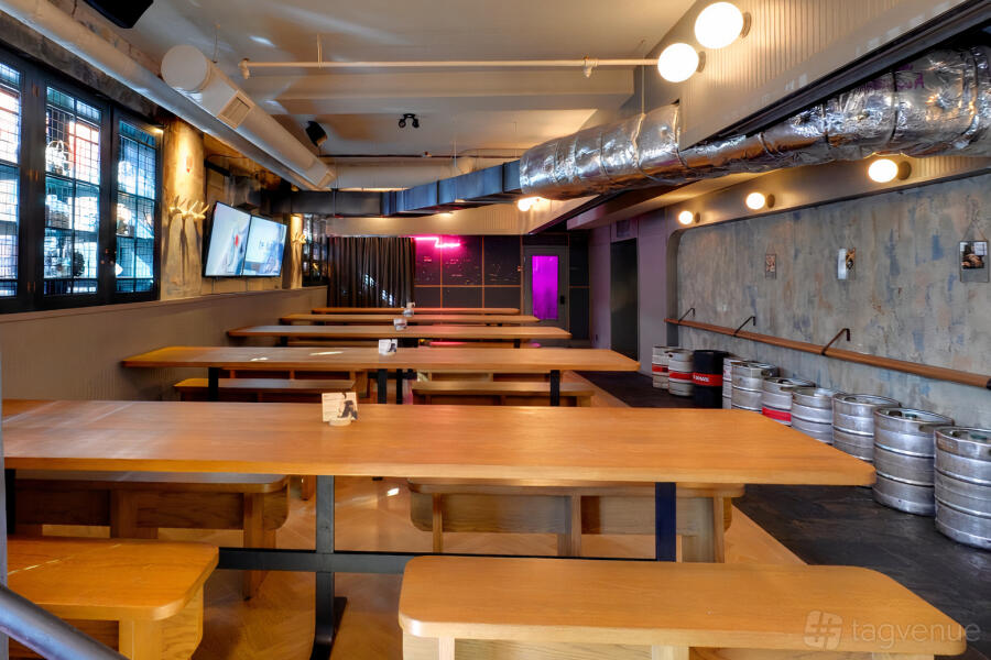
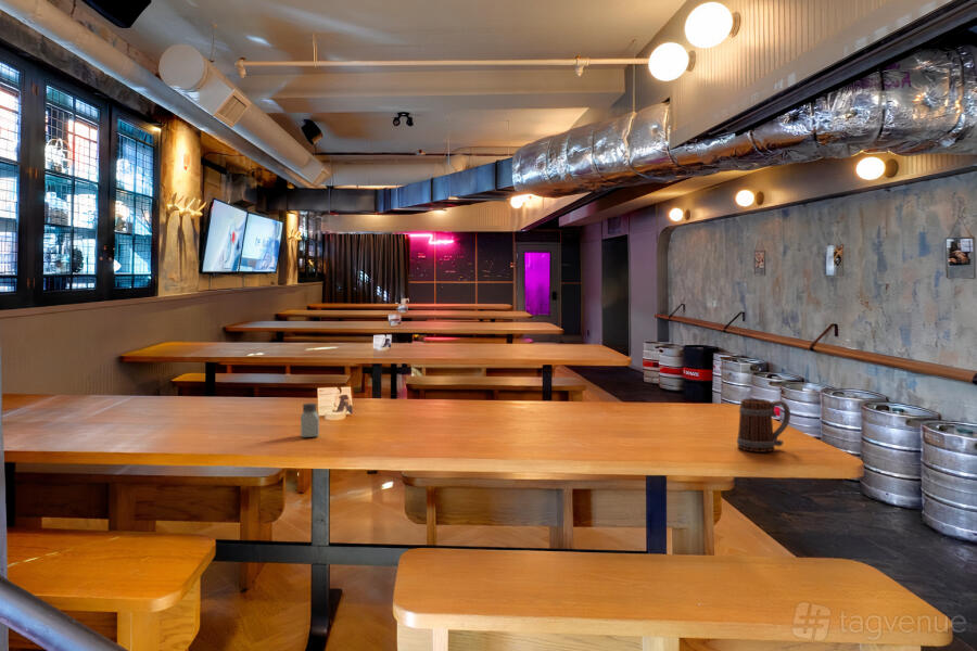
+ saltshaker [300,403,320,438]
+ beer mug [736,397,791,454]
